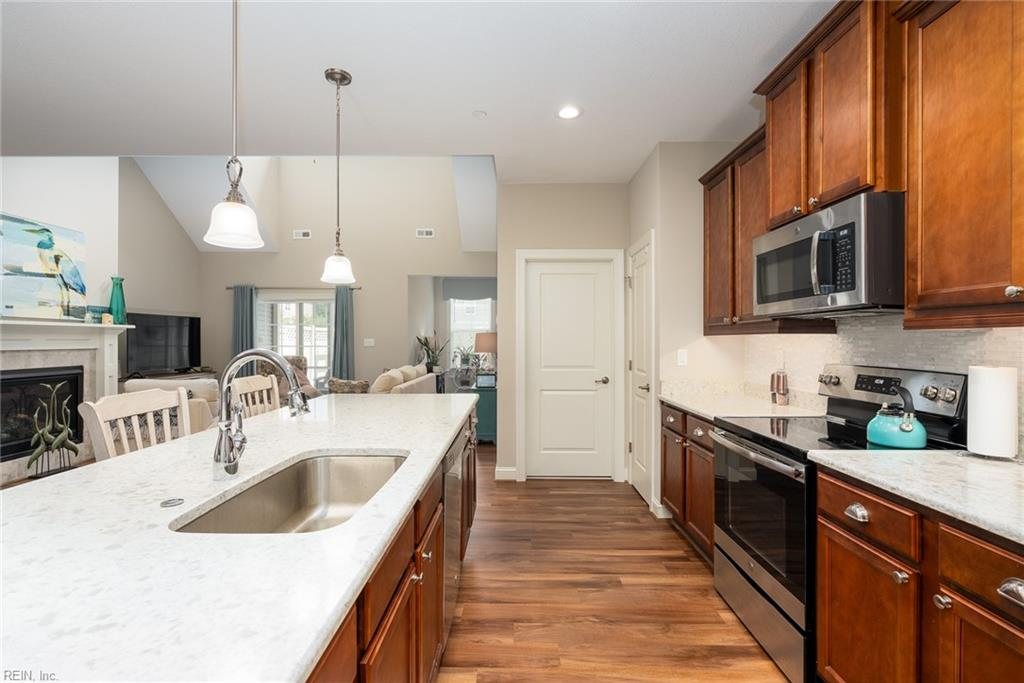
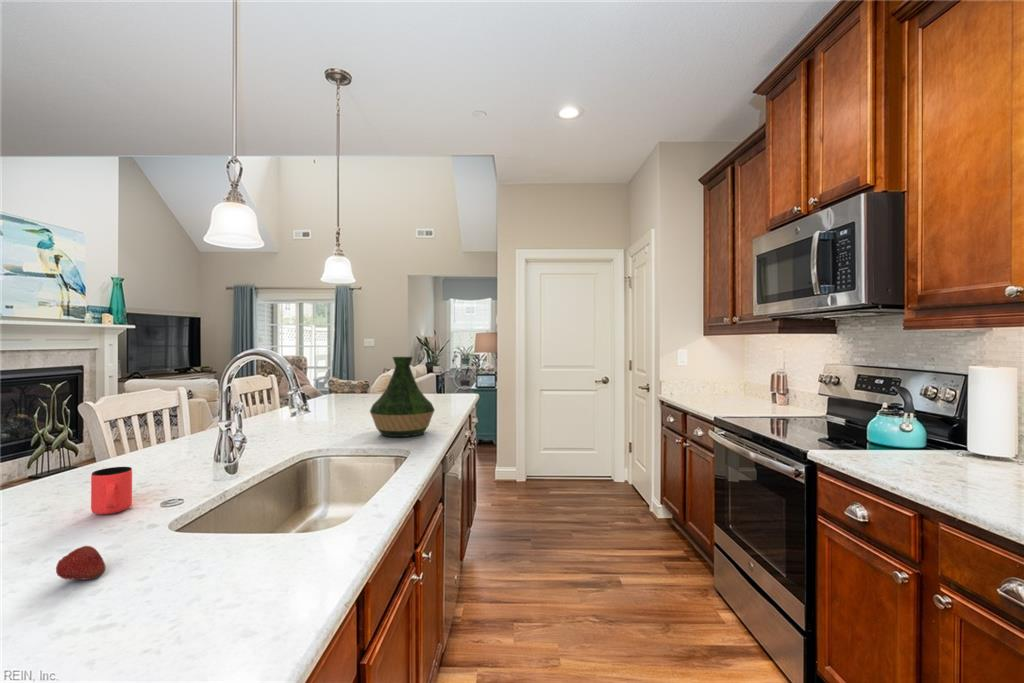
+ vase [369,356,436,438]
+ fruit [55,545,106,581]
+ cup [90,466,133,515]
